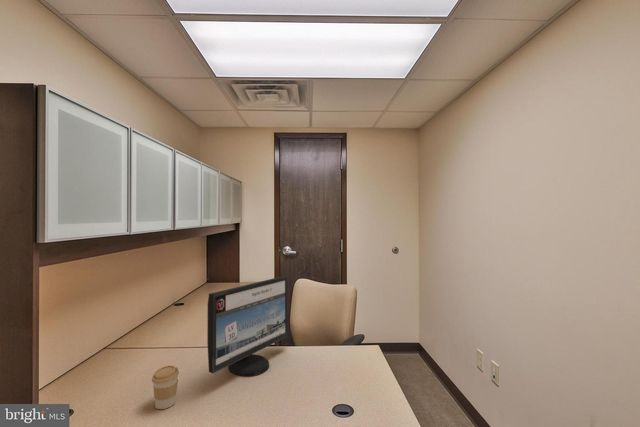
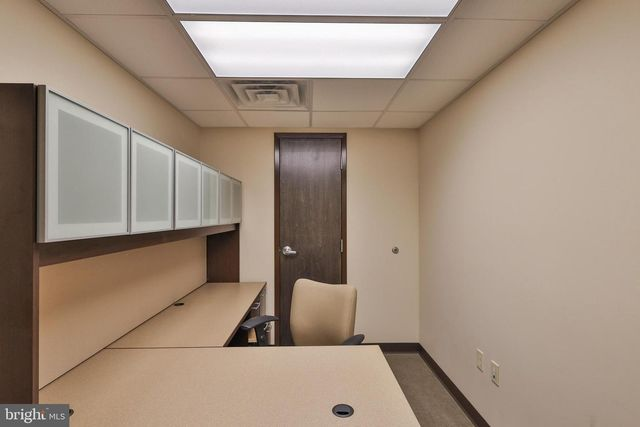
- computer monitor [206,275,288,377]
- coffee cup [151,364,180,410]
